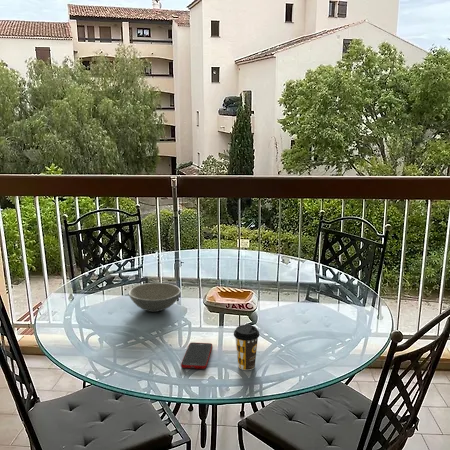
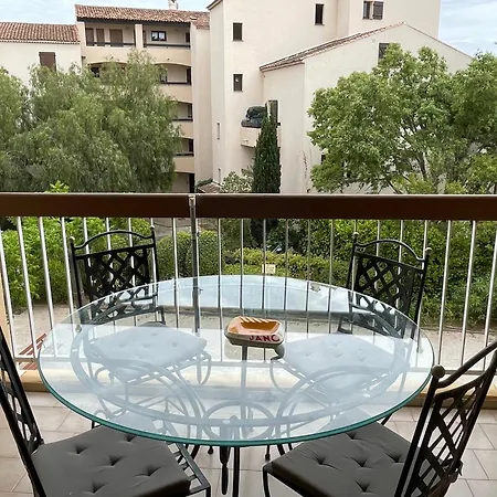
- cell phone [180,342,213,370]
- soup bowl [127,282,182,313]
- coffee cup [233,324,261,371]
